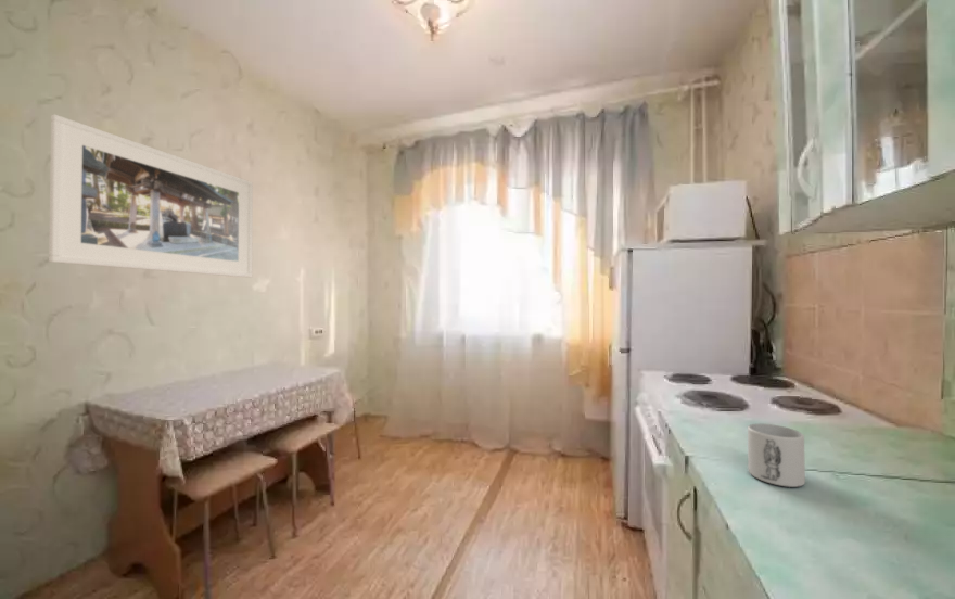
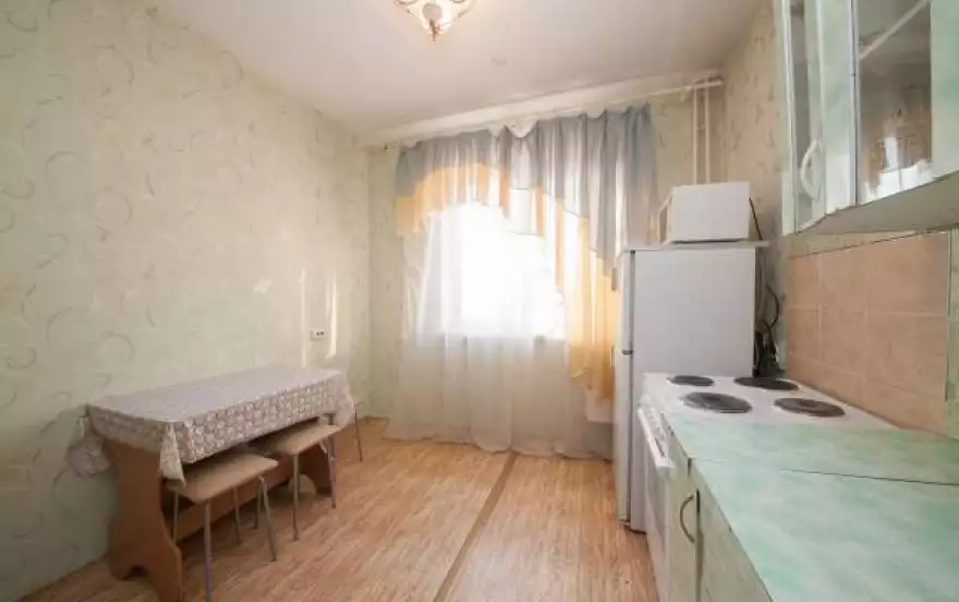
- mug [747,422,806,488]
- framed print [48,113,254,279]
